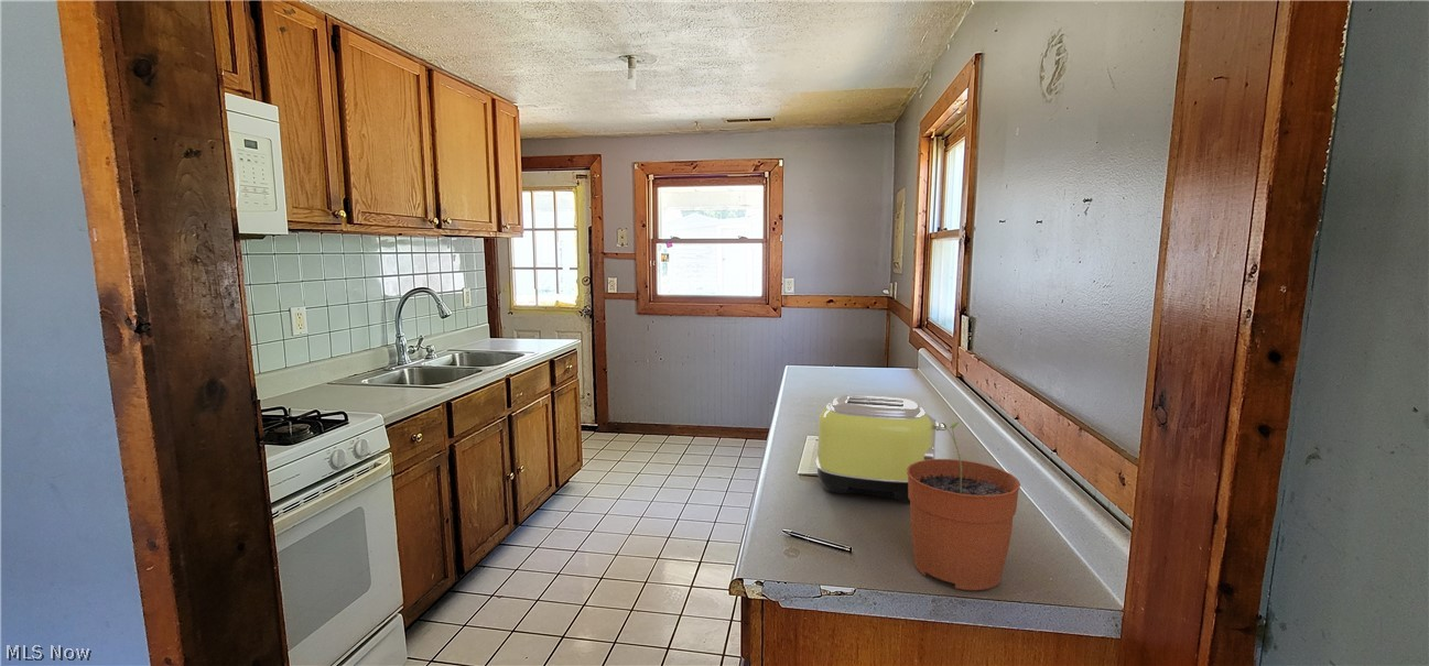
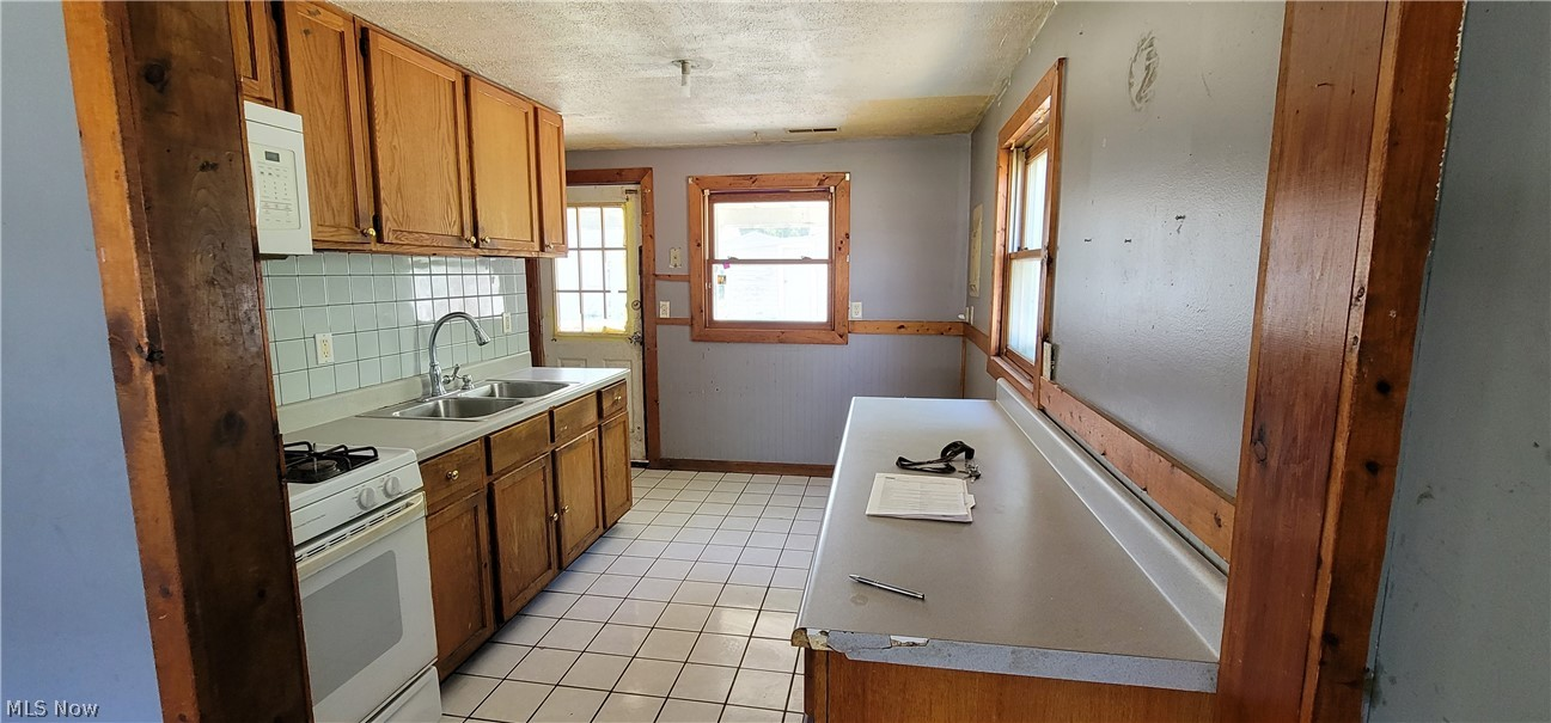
- plant pot [907,422,1021,591]
- toaster [815,394,948,502]
